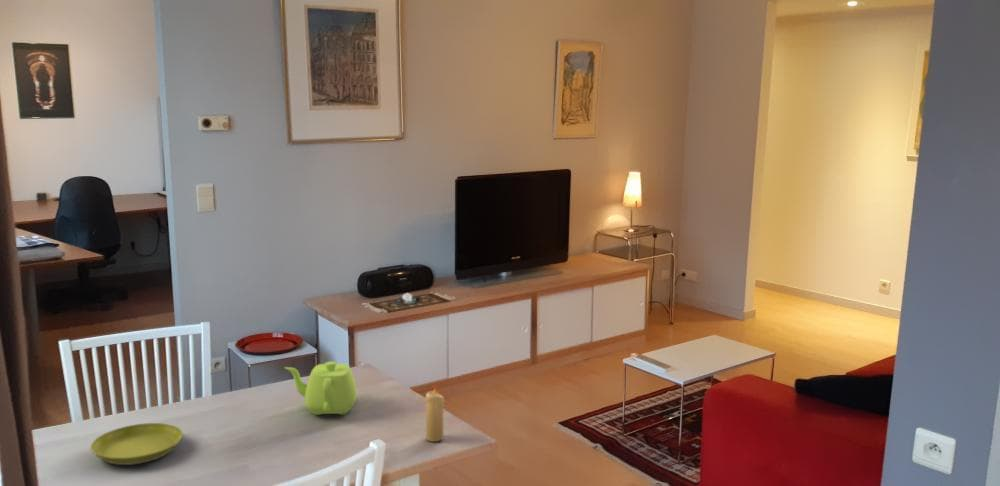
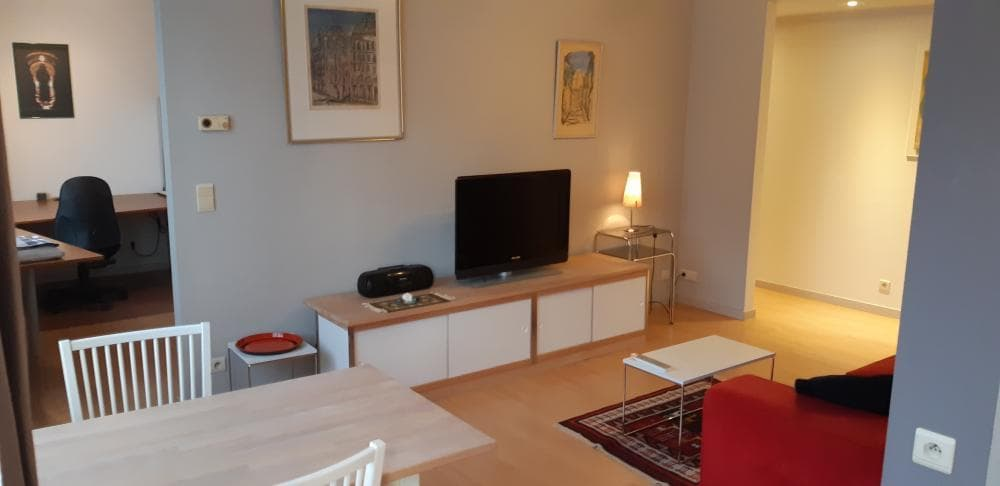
- candle [424,383,445,443]
- teapot [284,361,358,416]
- saucer [90,422,184,466]
